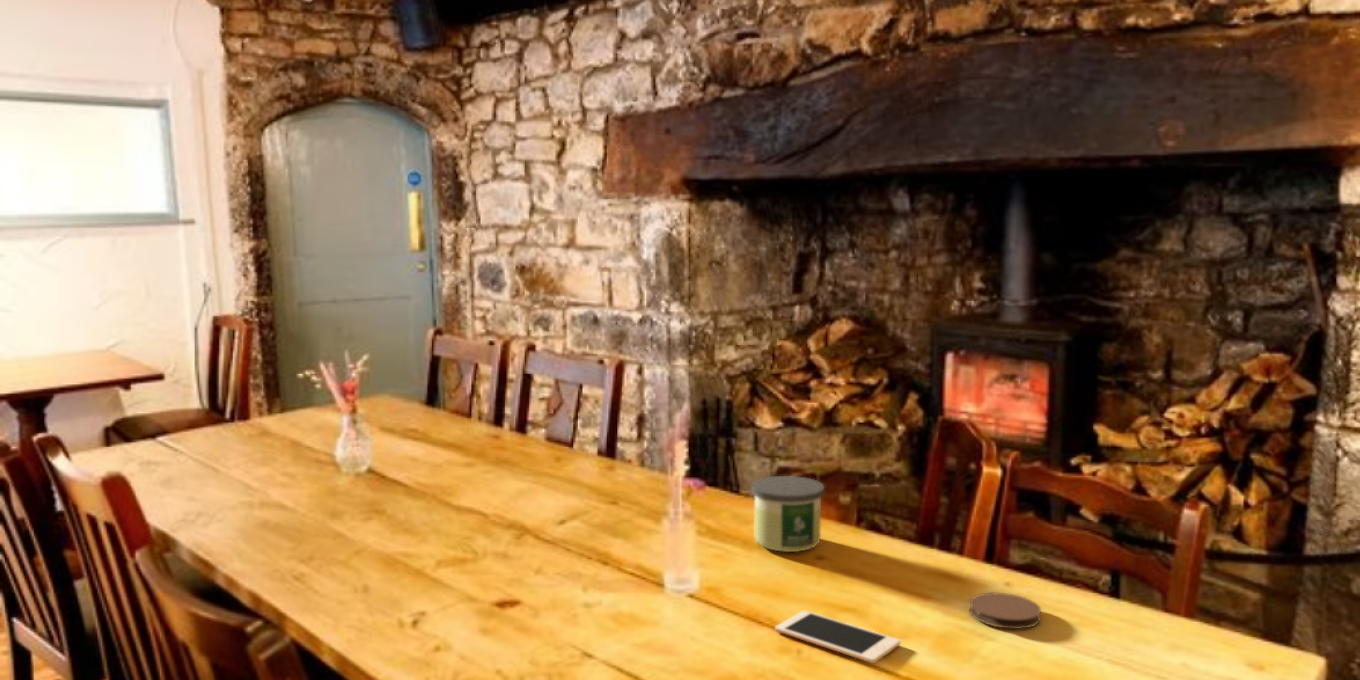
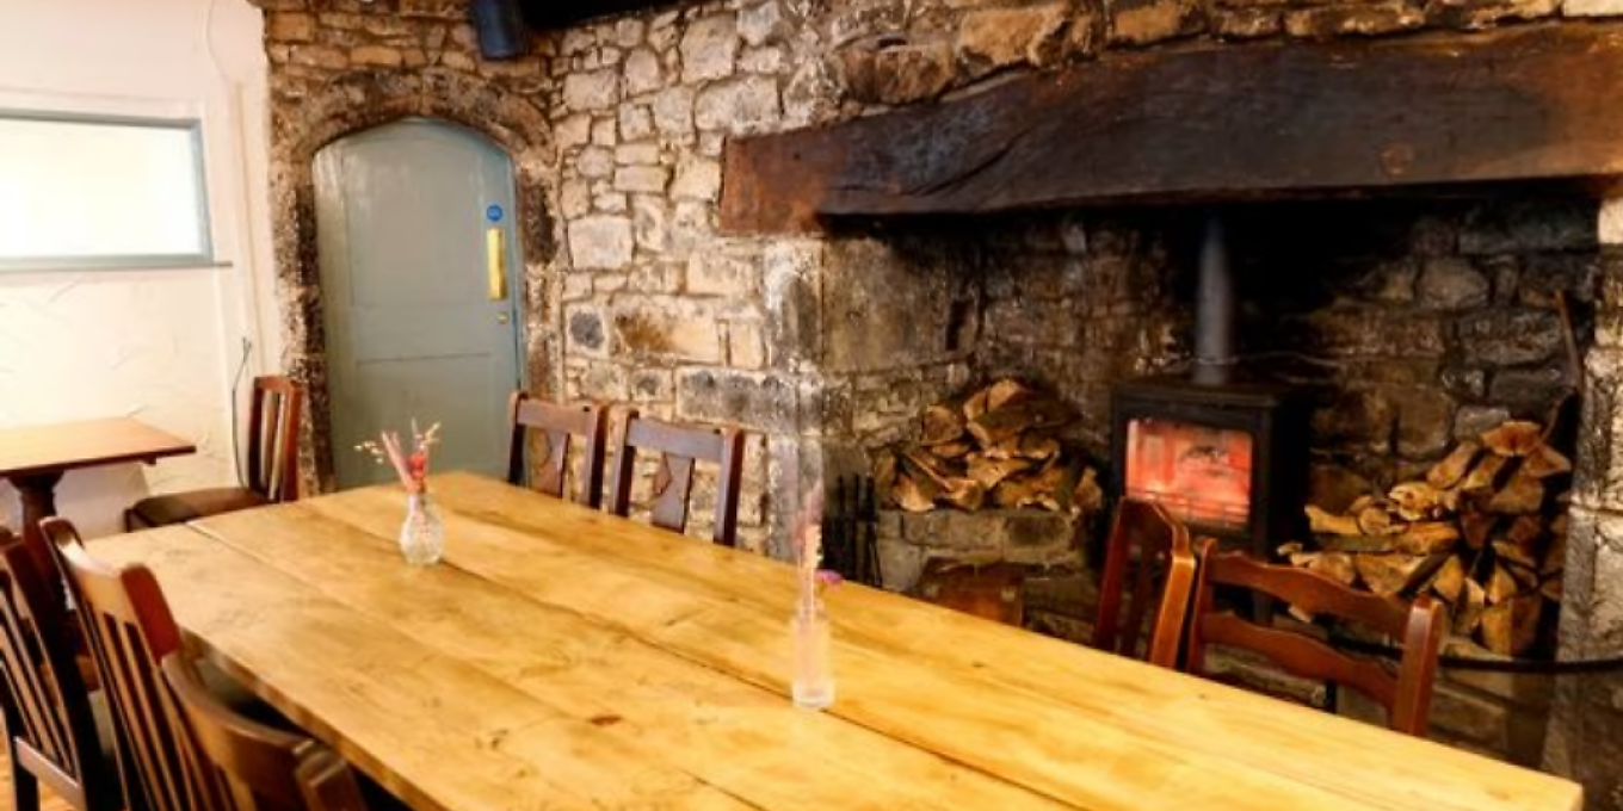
- cell phone [774,610,901,664]
- coaster [968,591,1042,630]
- candle [750,475,825,553]
